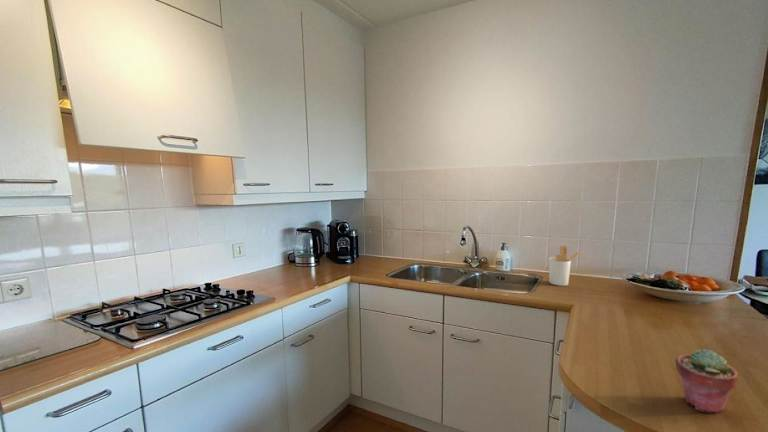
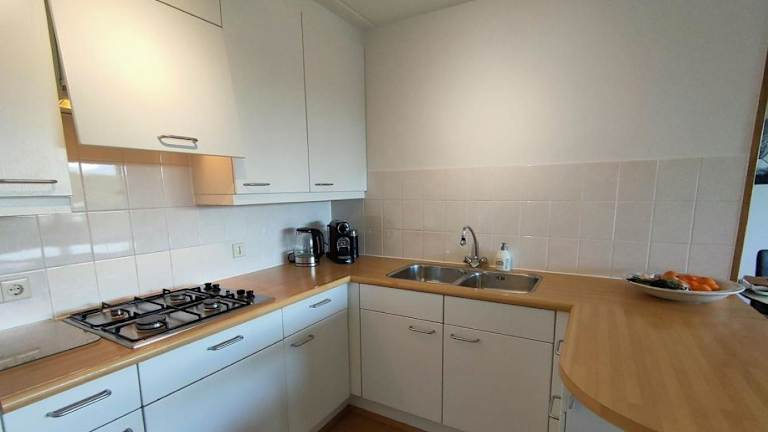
- utensil holder [548,245,585,287]
- potted succulent [674,348,739,414]
